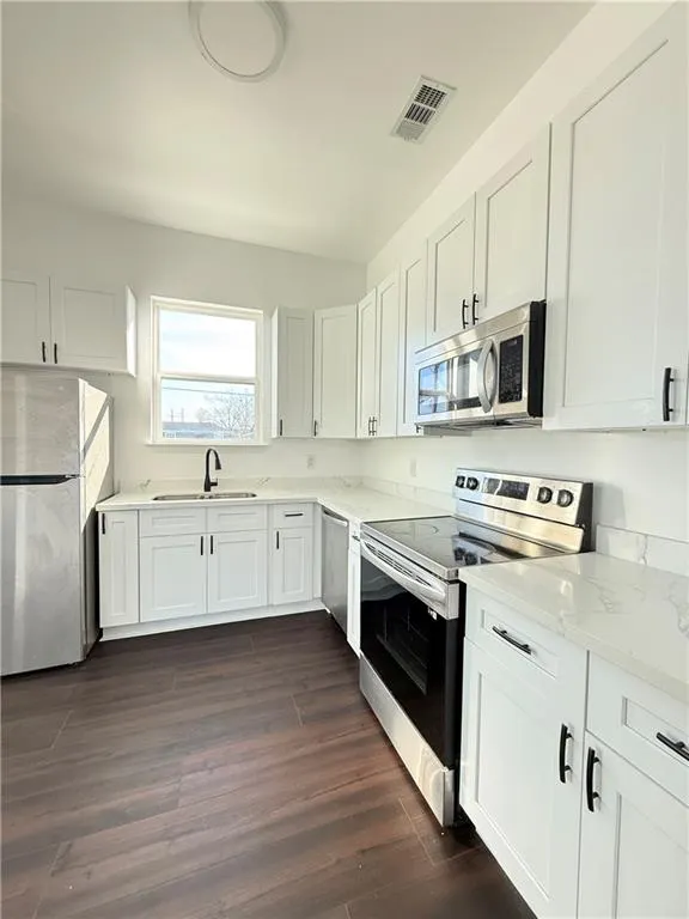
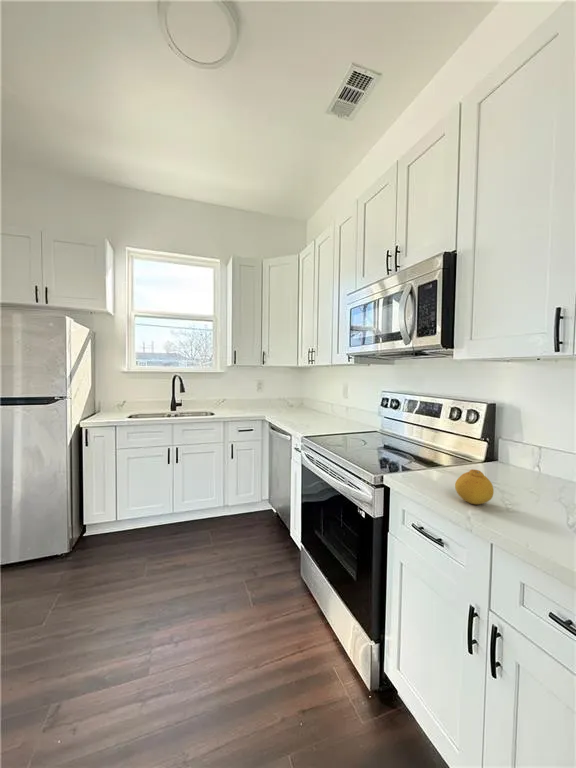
+ fruit [454,468,495,505]
